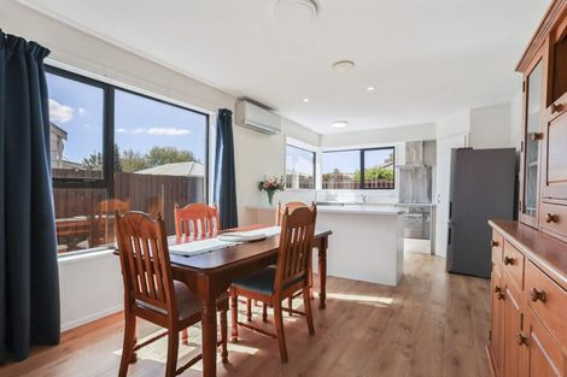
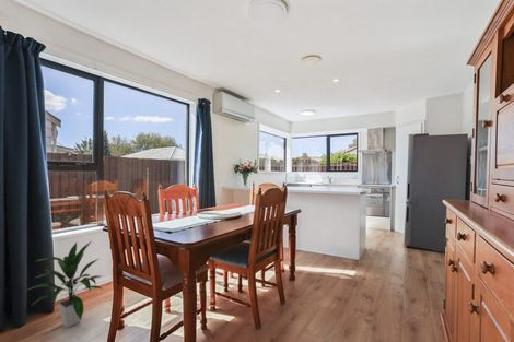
+ indoor plant [27,239,103,329]
